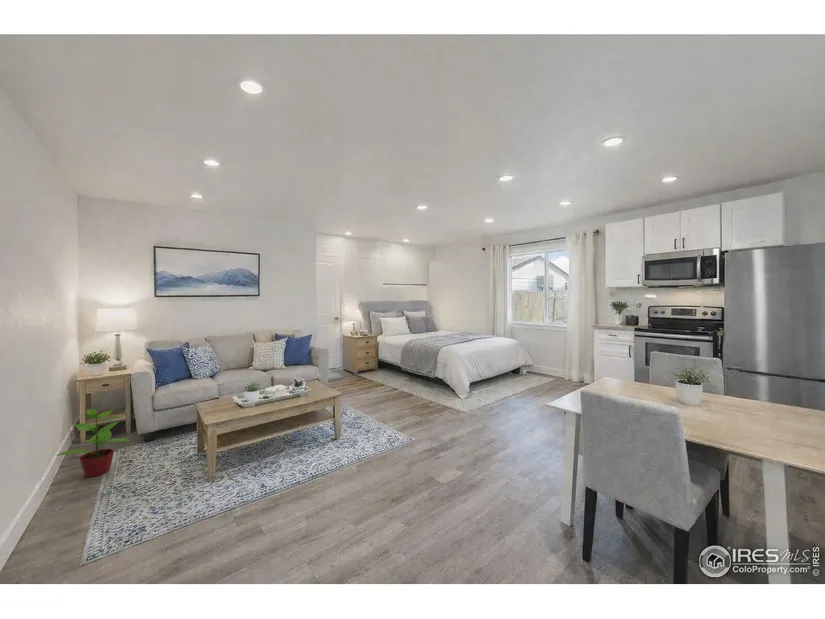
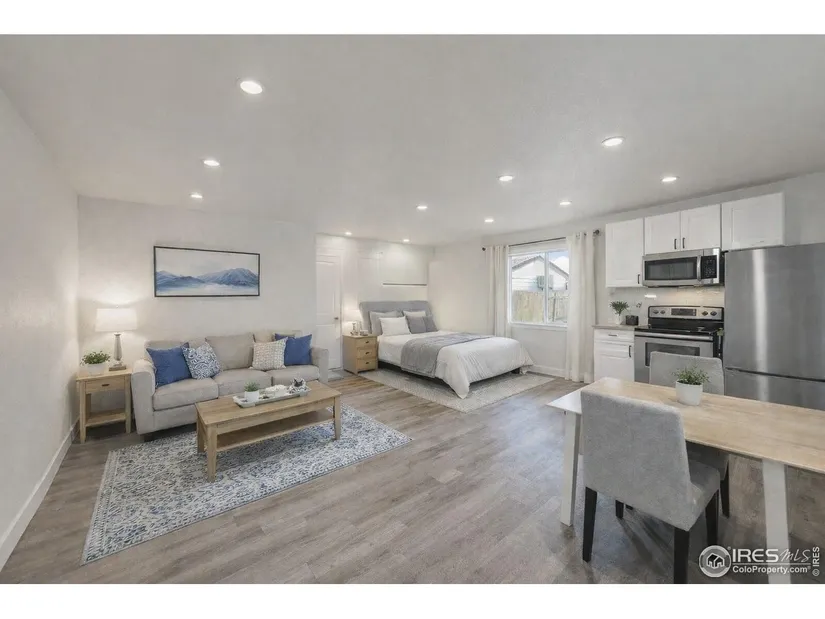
- potted plant [55,407,131,478]
